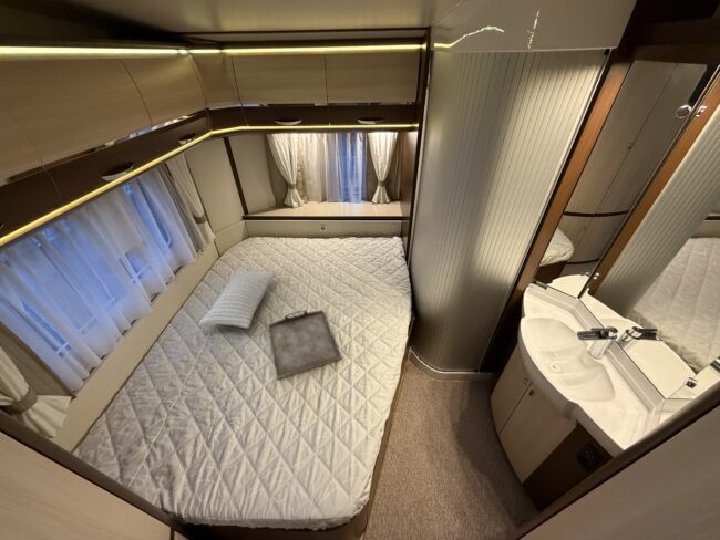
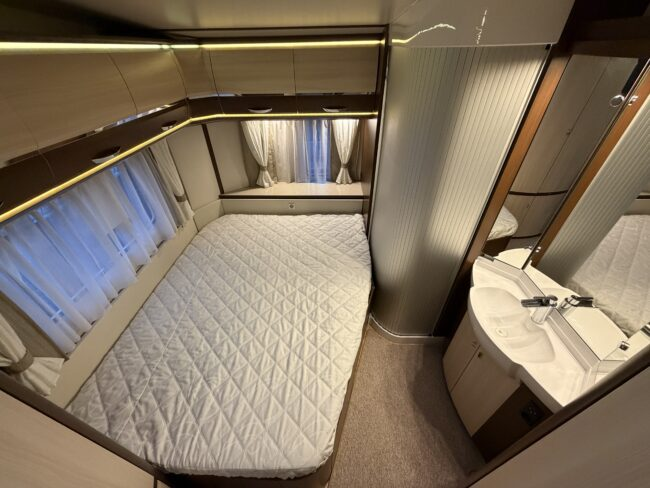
- pillow [197,269,278,330]
- serving tray [267,309,343,381]
